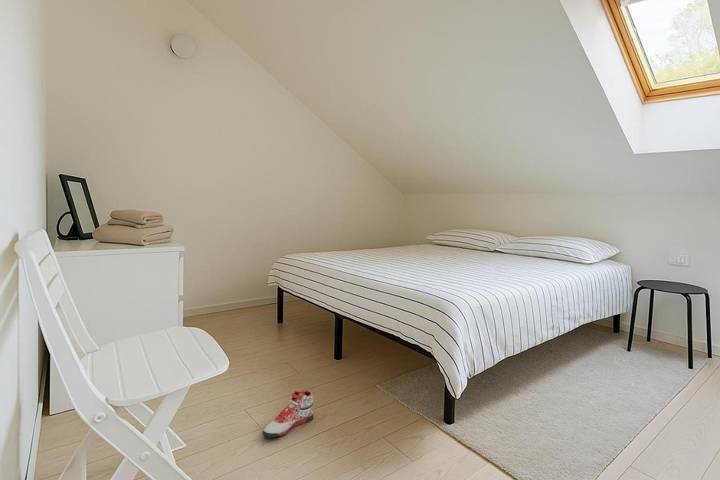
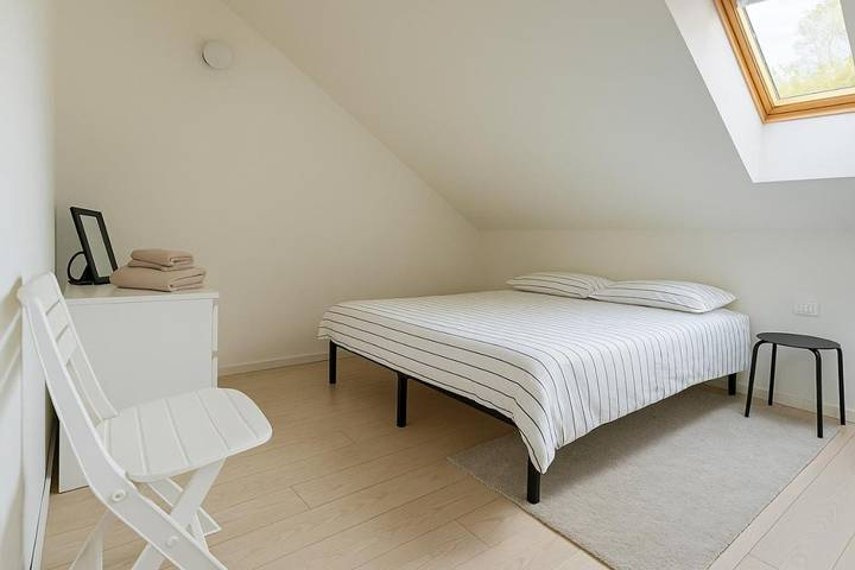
- sneaker [262,390,315,438]
